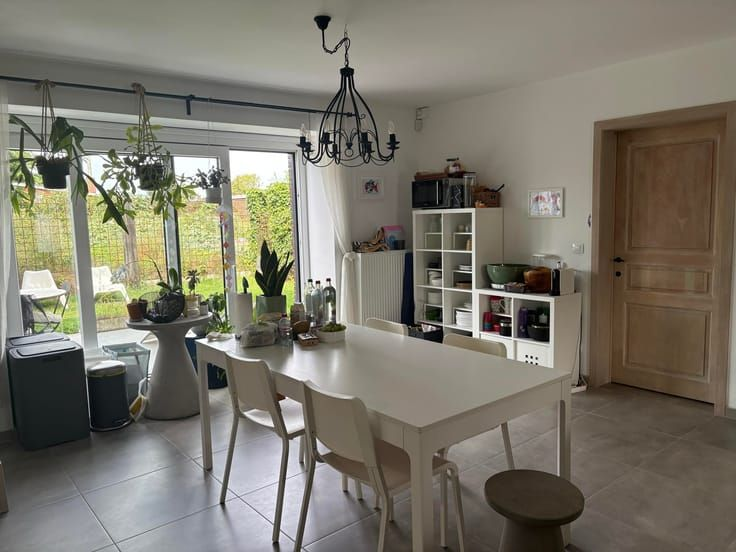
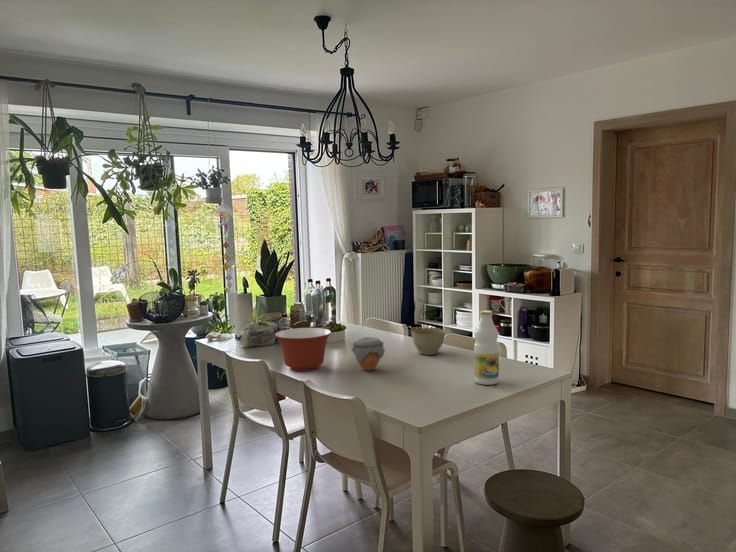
+ planter bowl [410,327,446,356]
+ bottle [473,309,500,386]
+ mixing bowl [274,327,332,372]
+ jar [351,336,386,372]
